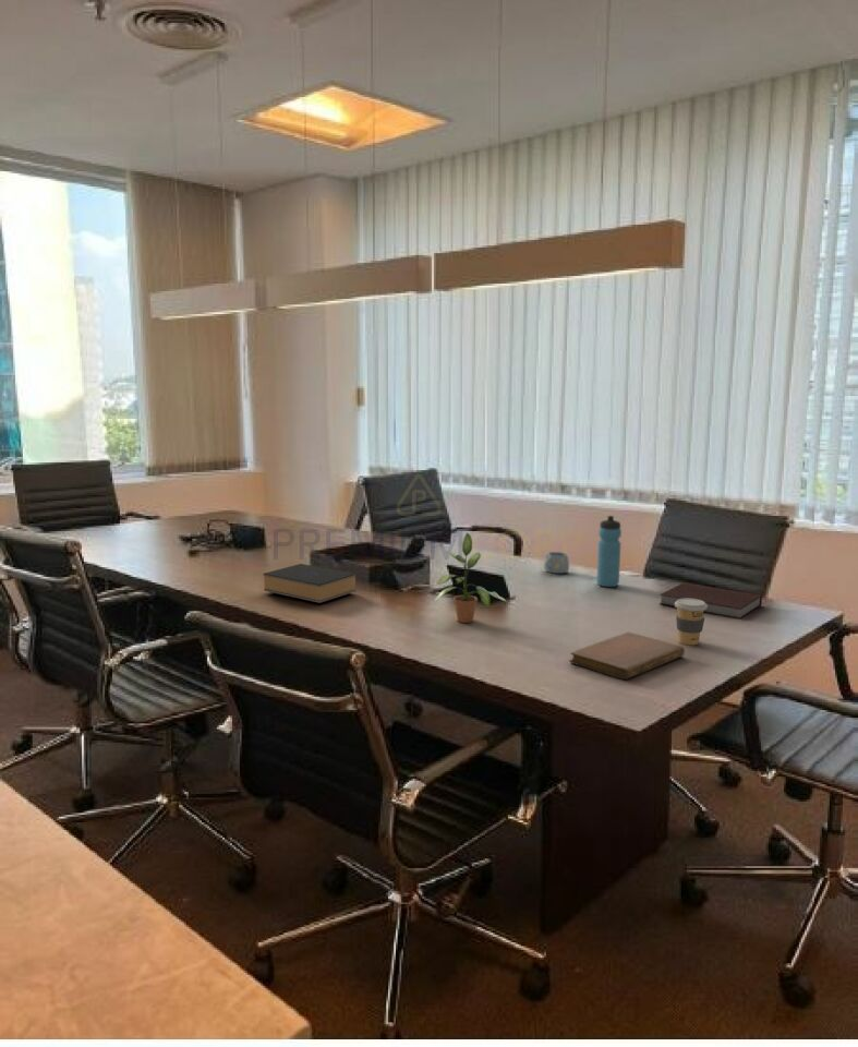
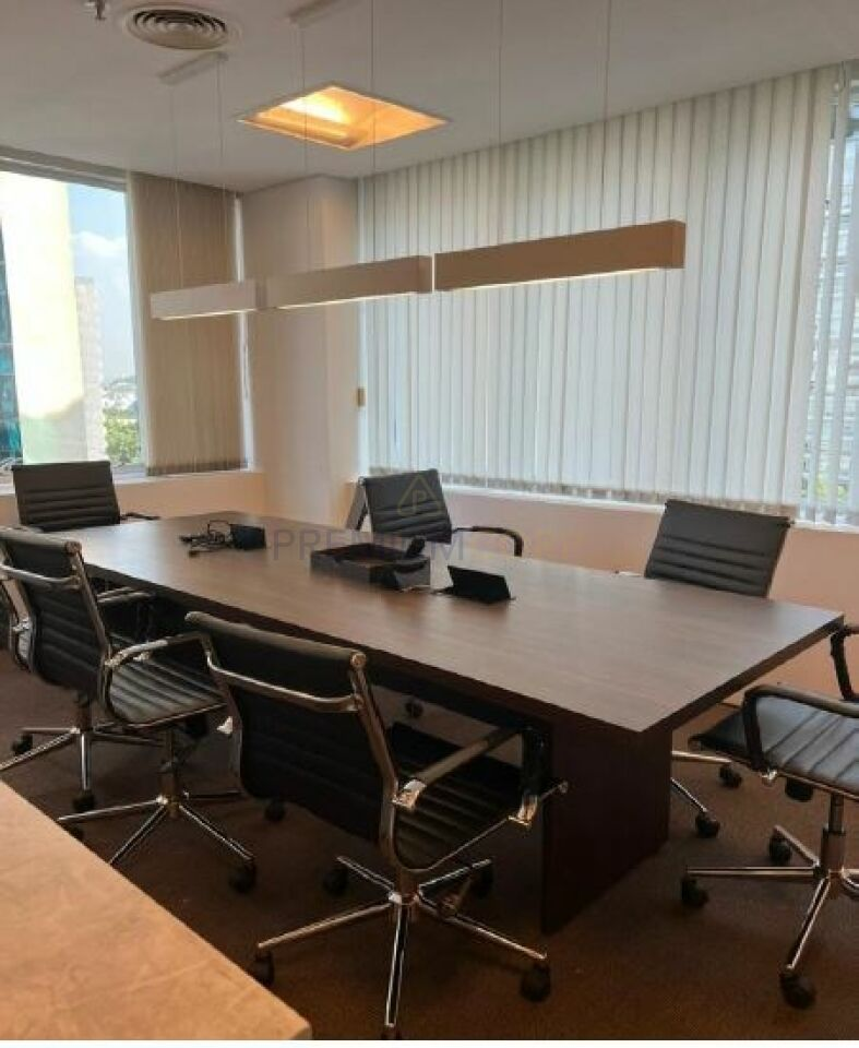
- notebook [658,581,763,619]
- mug [543,551,570,575]
- water bottle [596,515,623,588]
- notebook [569,631,686,681]
- potted plant [433,531,509,624]
- coffee cup [674,599,708,646]
- book [263,563,358,604]
